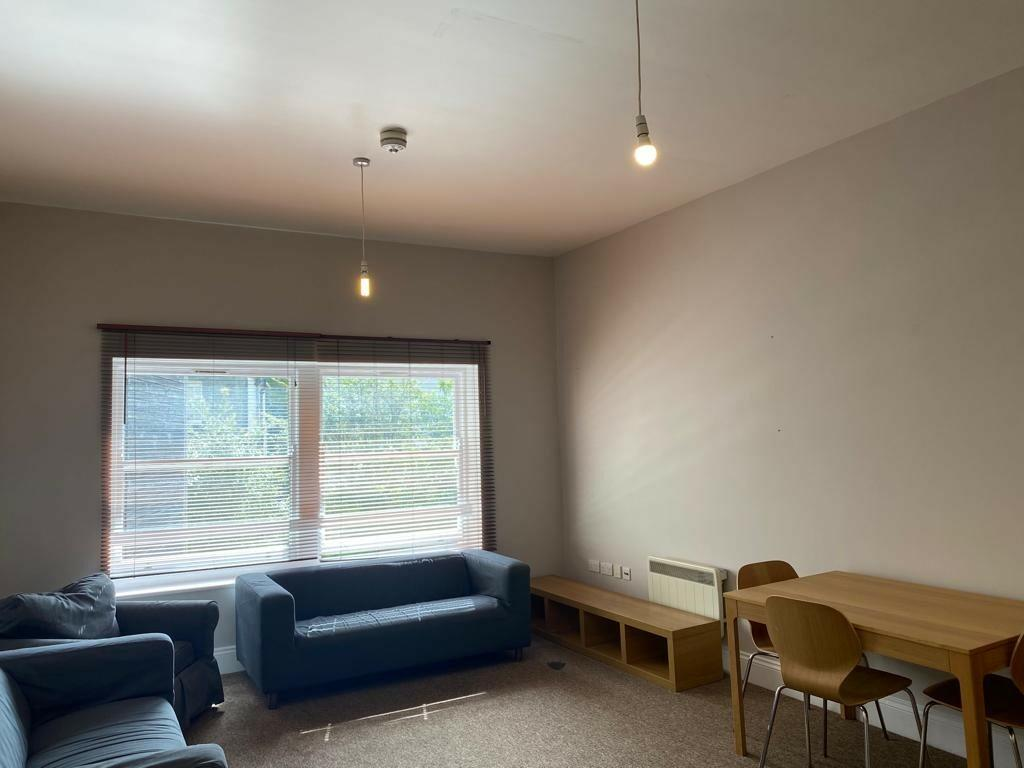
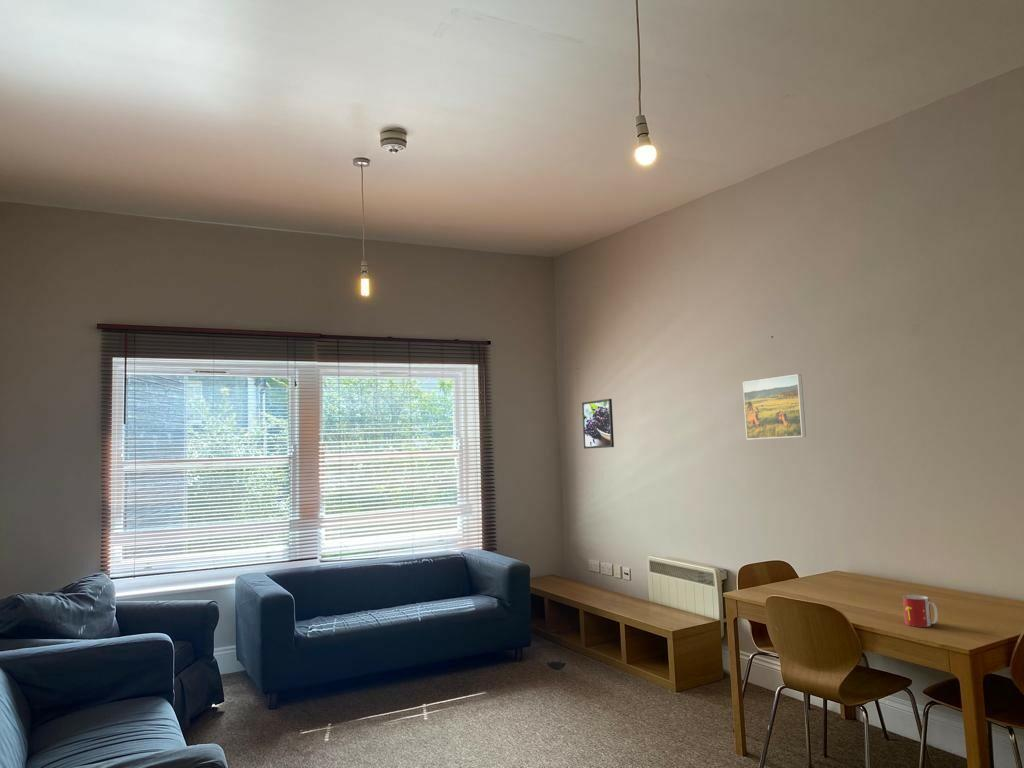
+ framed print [581,398,615,450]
+ mug [902,594,939,628]
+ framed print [742,373,807,440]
